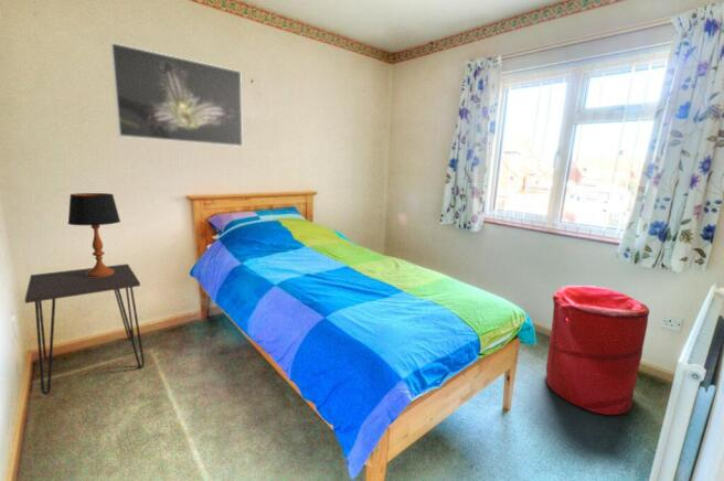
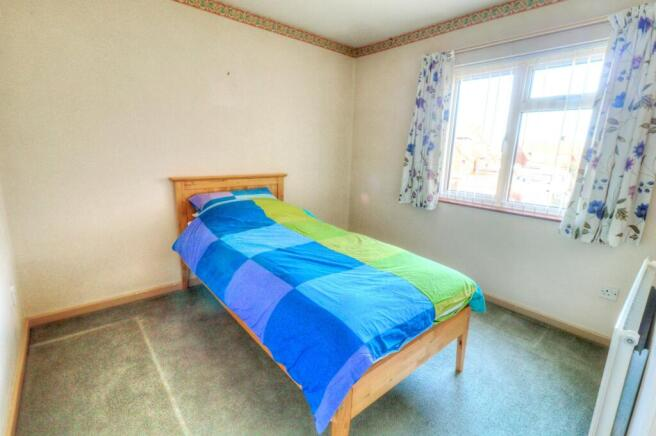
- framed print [109,42,244,148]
- desk [24,263,146,396]
- table lamp [67,192,121,277]
- laundry hamper [545,285,651,416]
